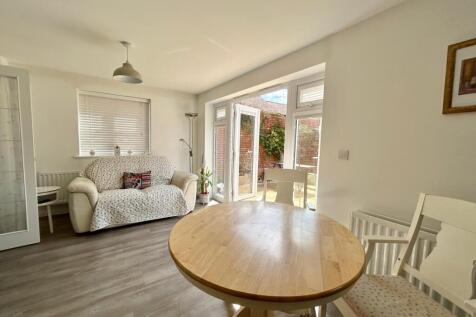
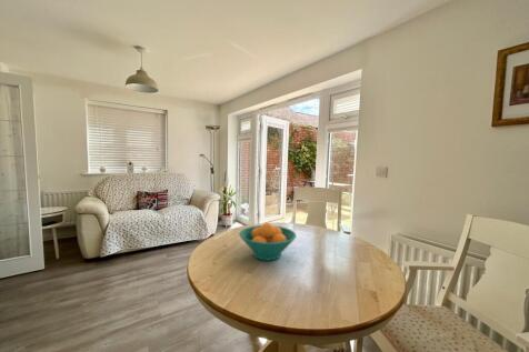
+ fruit bowl [238,222,298,262]
